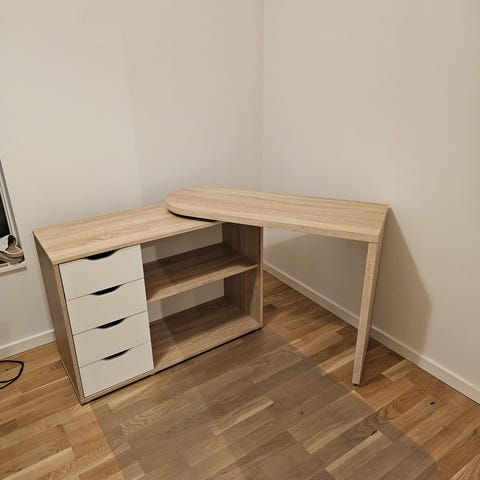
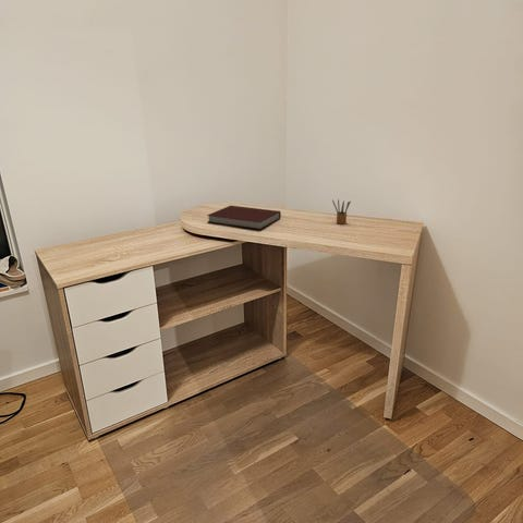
+ notebook [206,205,282,231]
+ pencil box [331,198,352,224]
